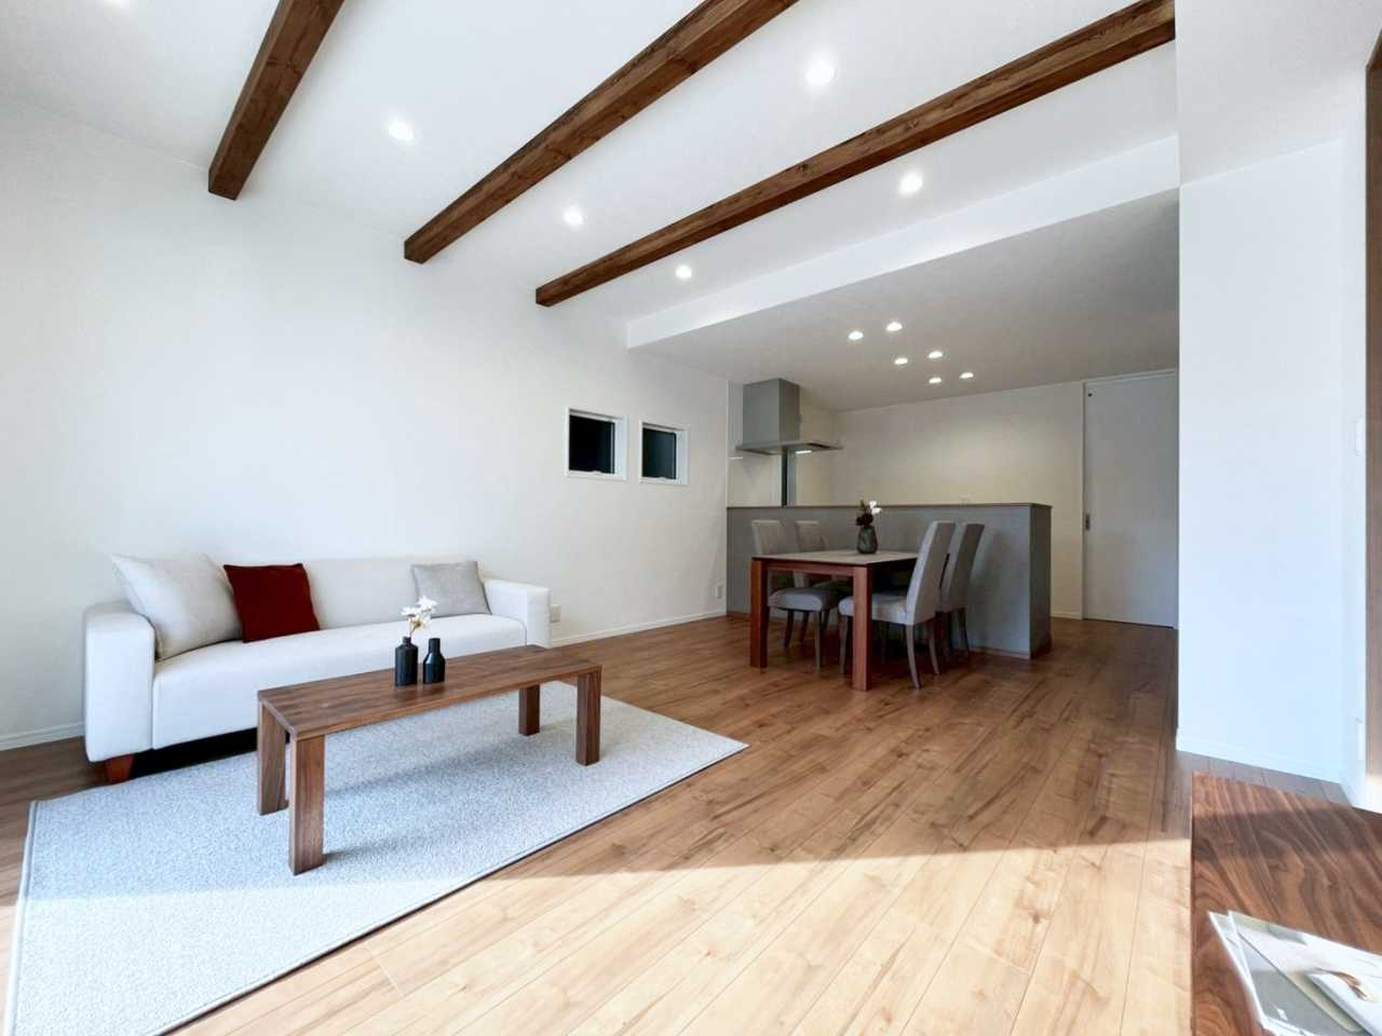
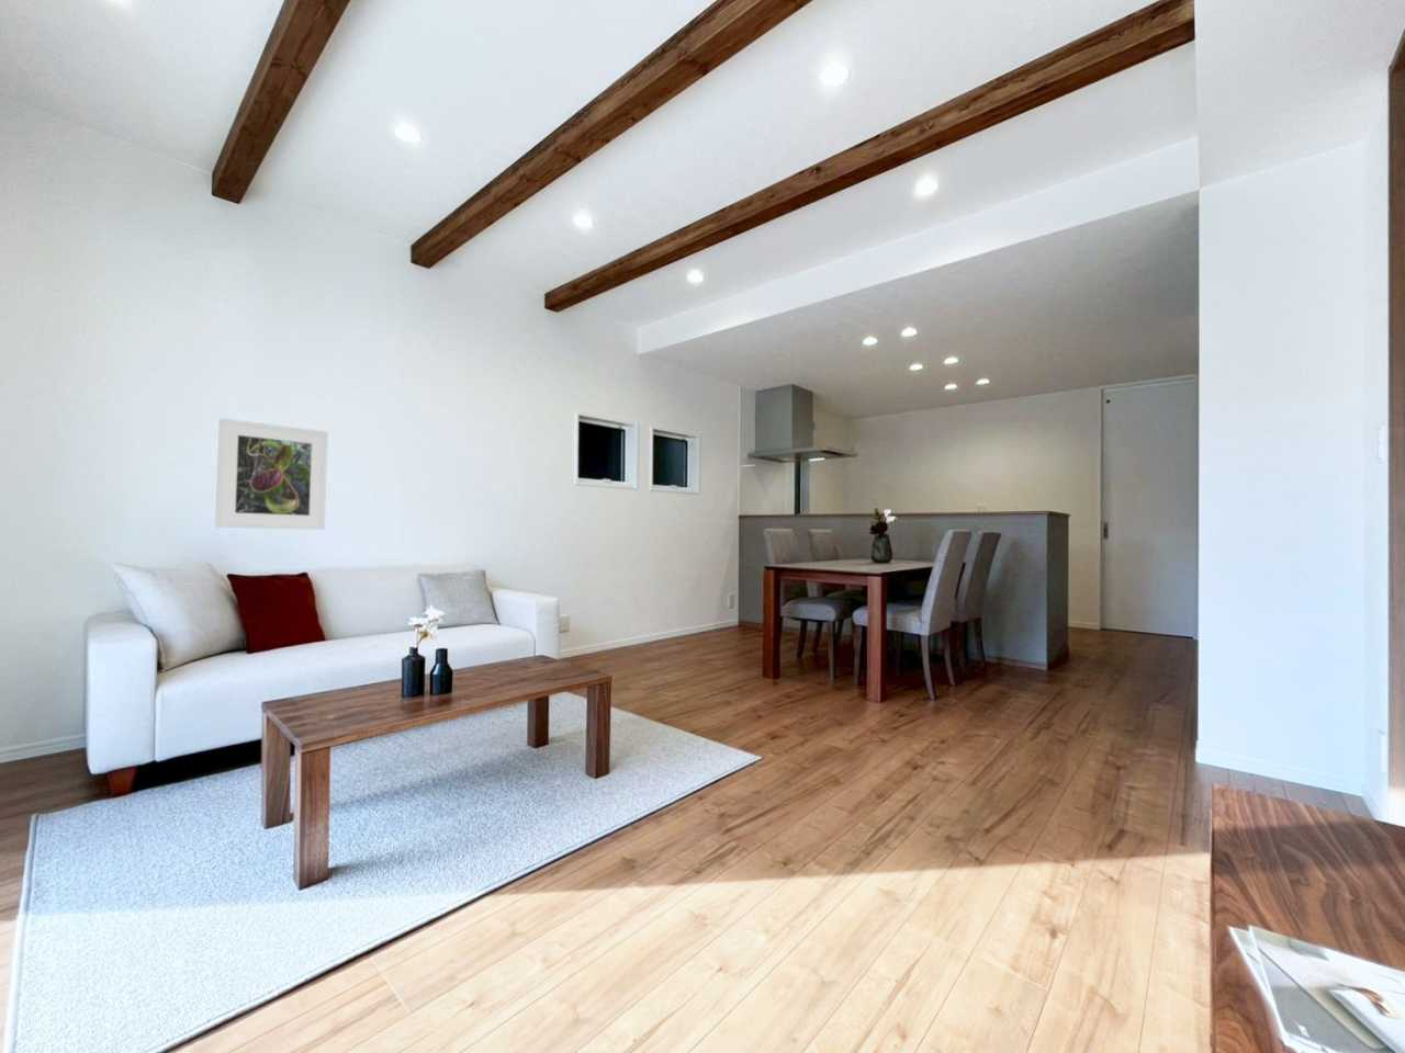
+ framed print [214,417,330,531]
